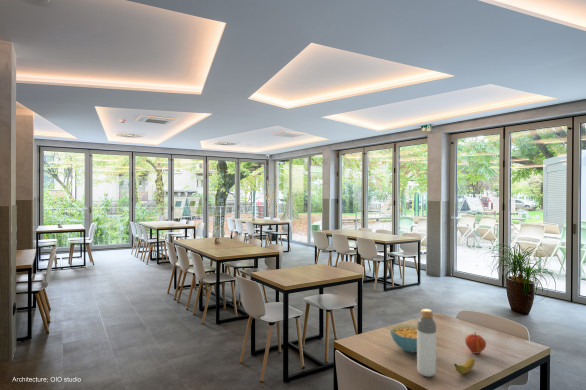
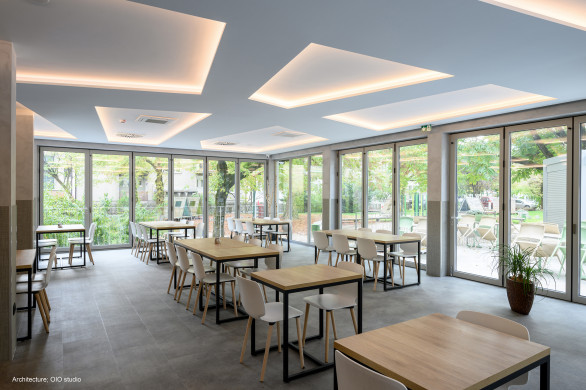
- fruit [464,331,487,355]
- banana [453,357,476,375]
- cereal bowl [389,323,417,354]
- bottle [416,308,437,378]
